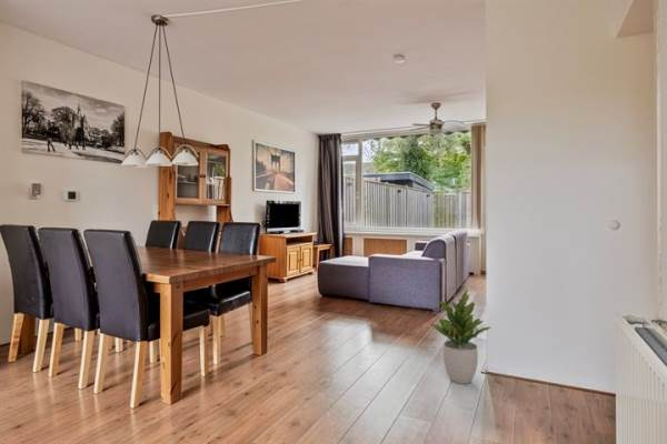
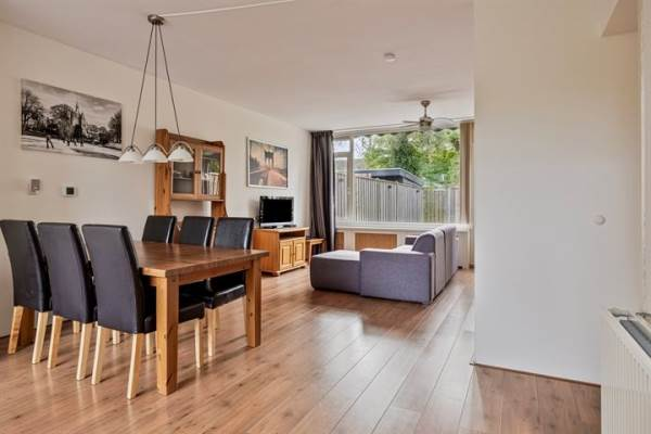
- potted plant [429,287,492,385]
